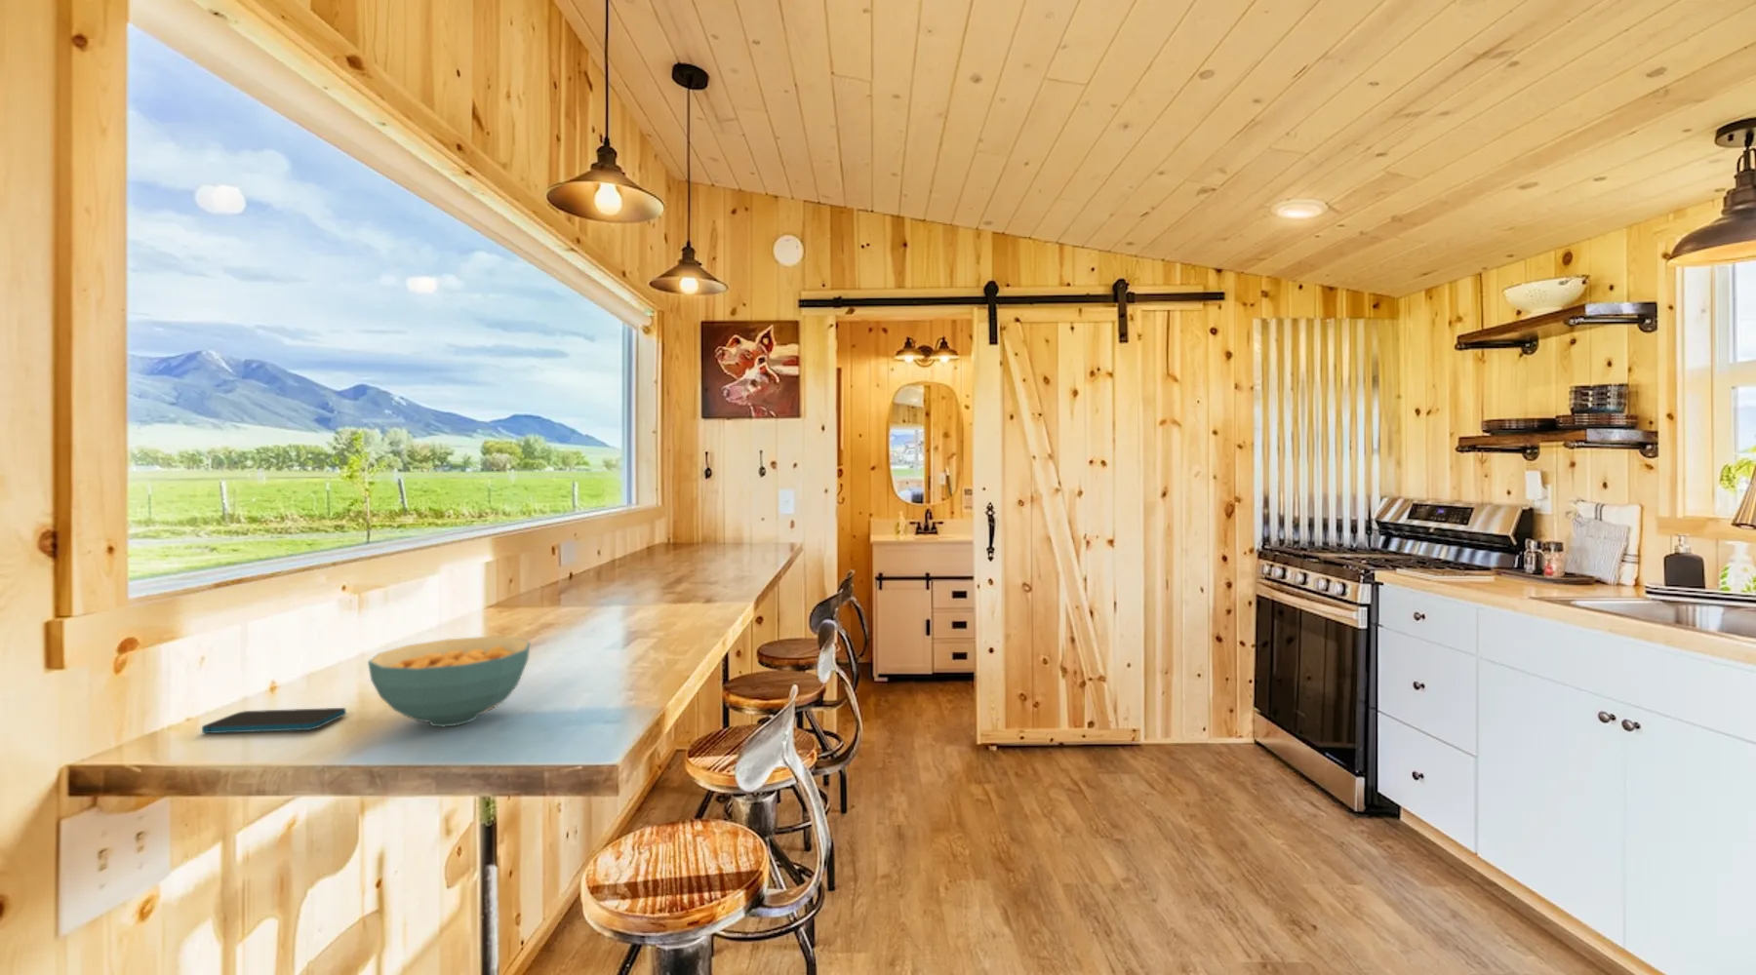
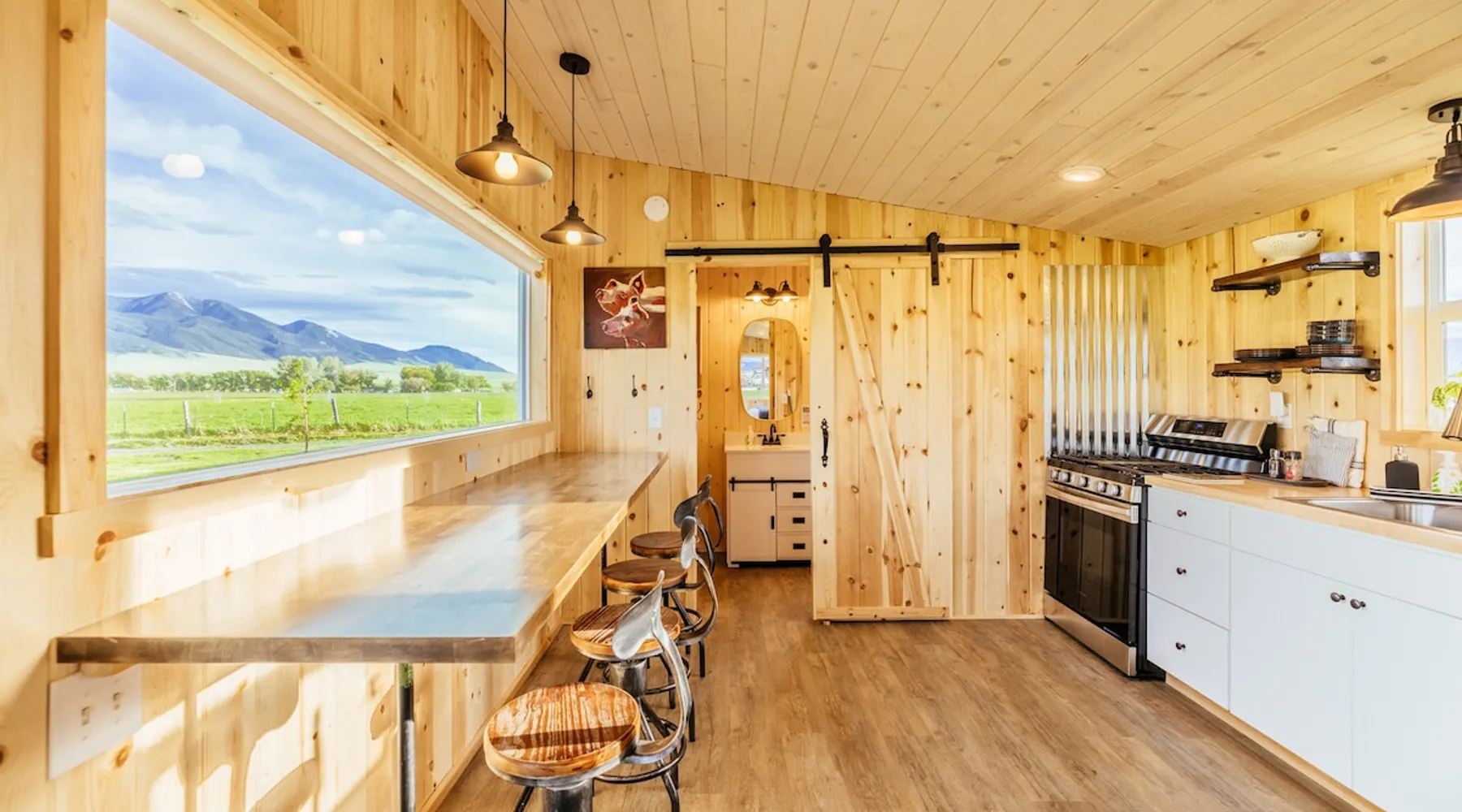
- cereal bowl [366,635,532,728]
- smartphone [201,707,347,734]
